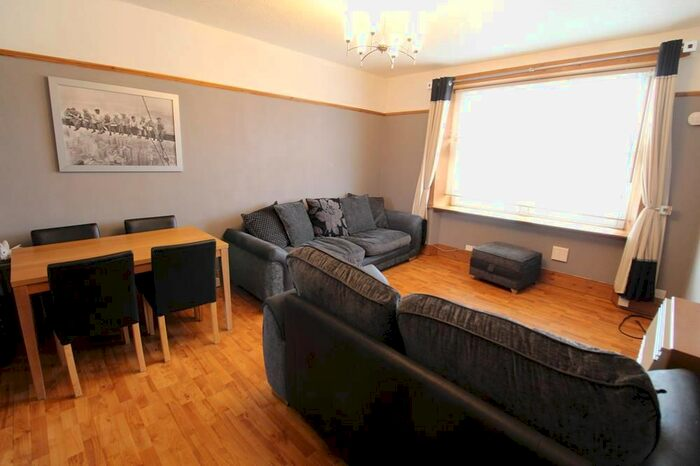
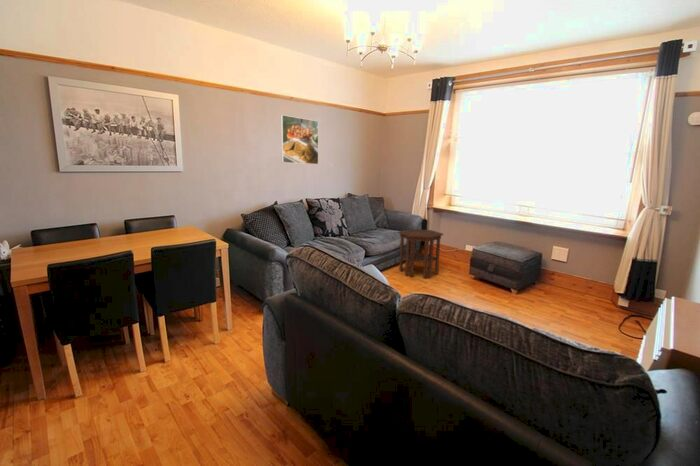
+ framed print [280,114,319,165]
+ side table [397,228,444,278]
